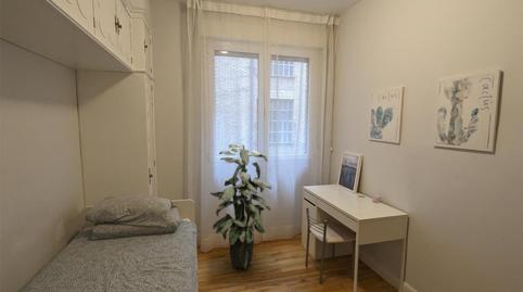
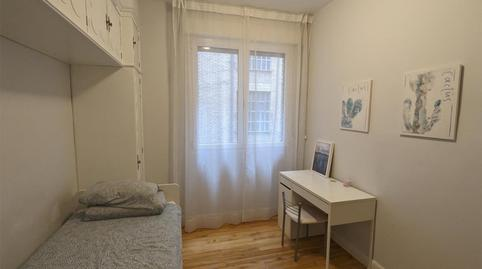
- indoor plant [208,142,272,270]
